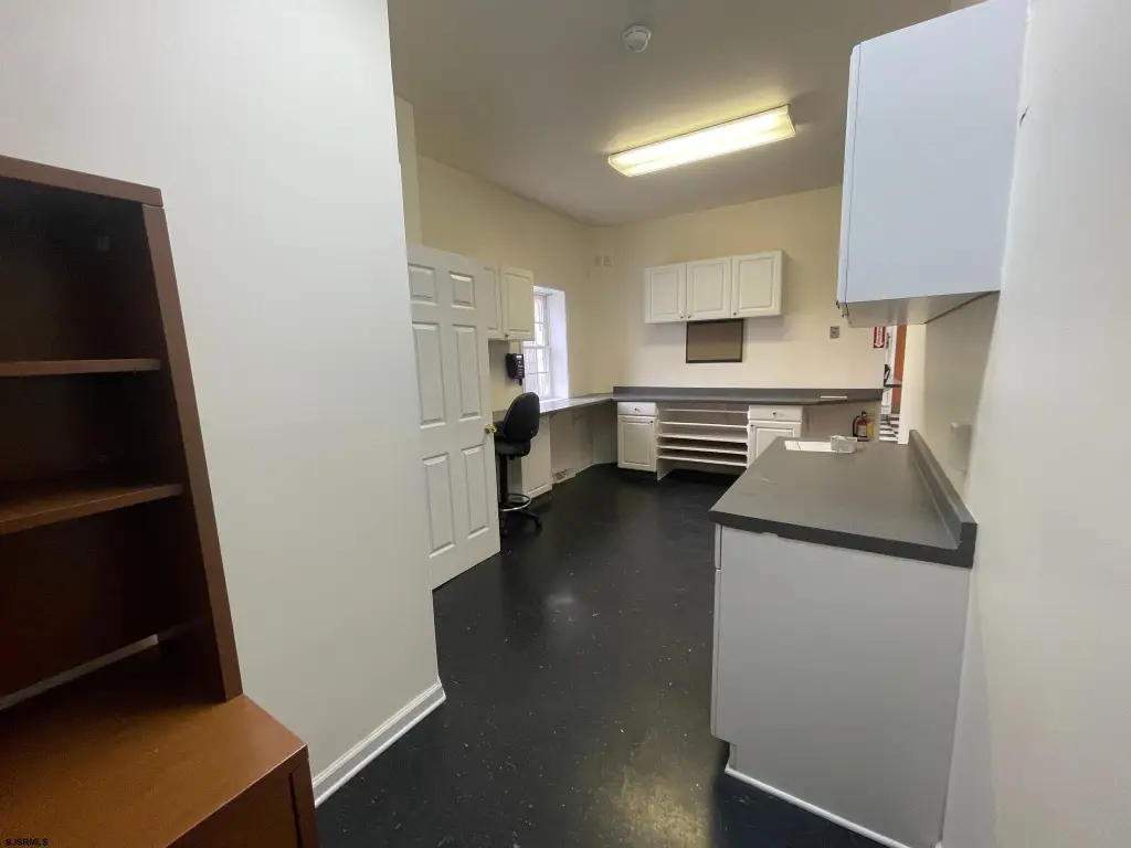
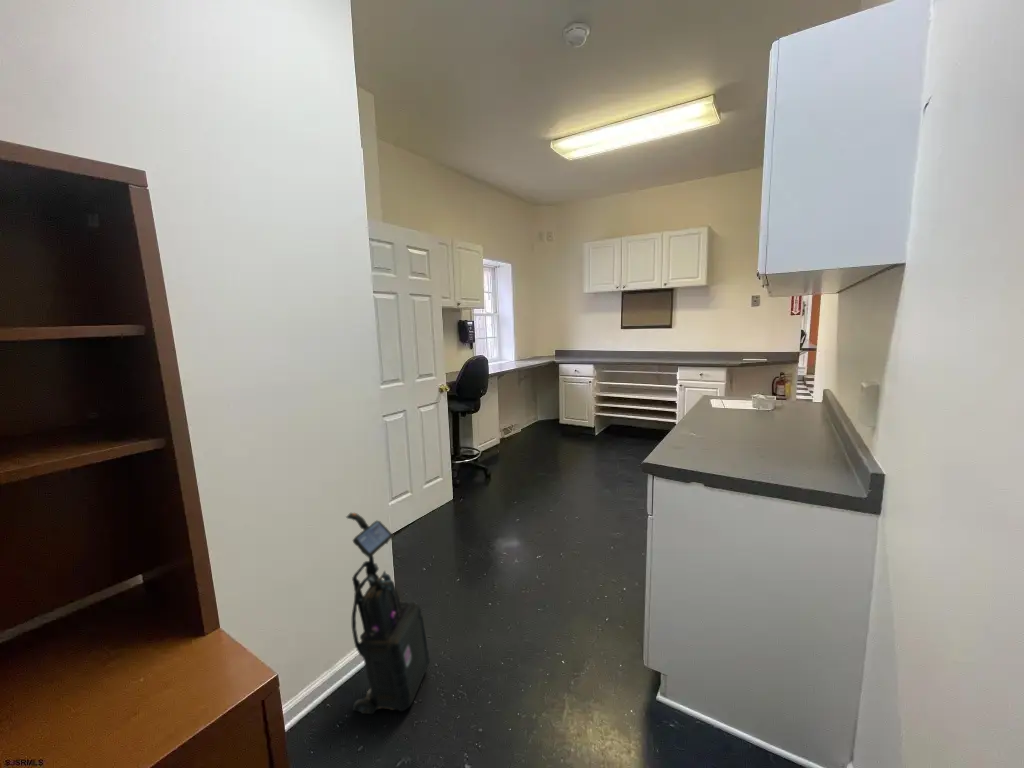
+ vacuum cleaner [344,512,431,715]
